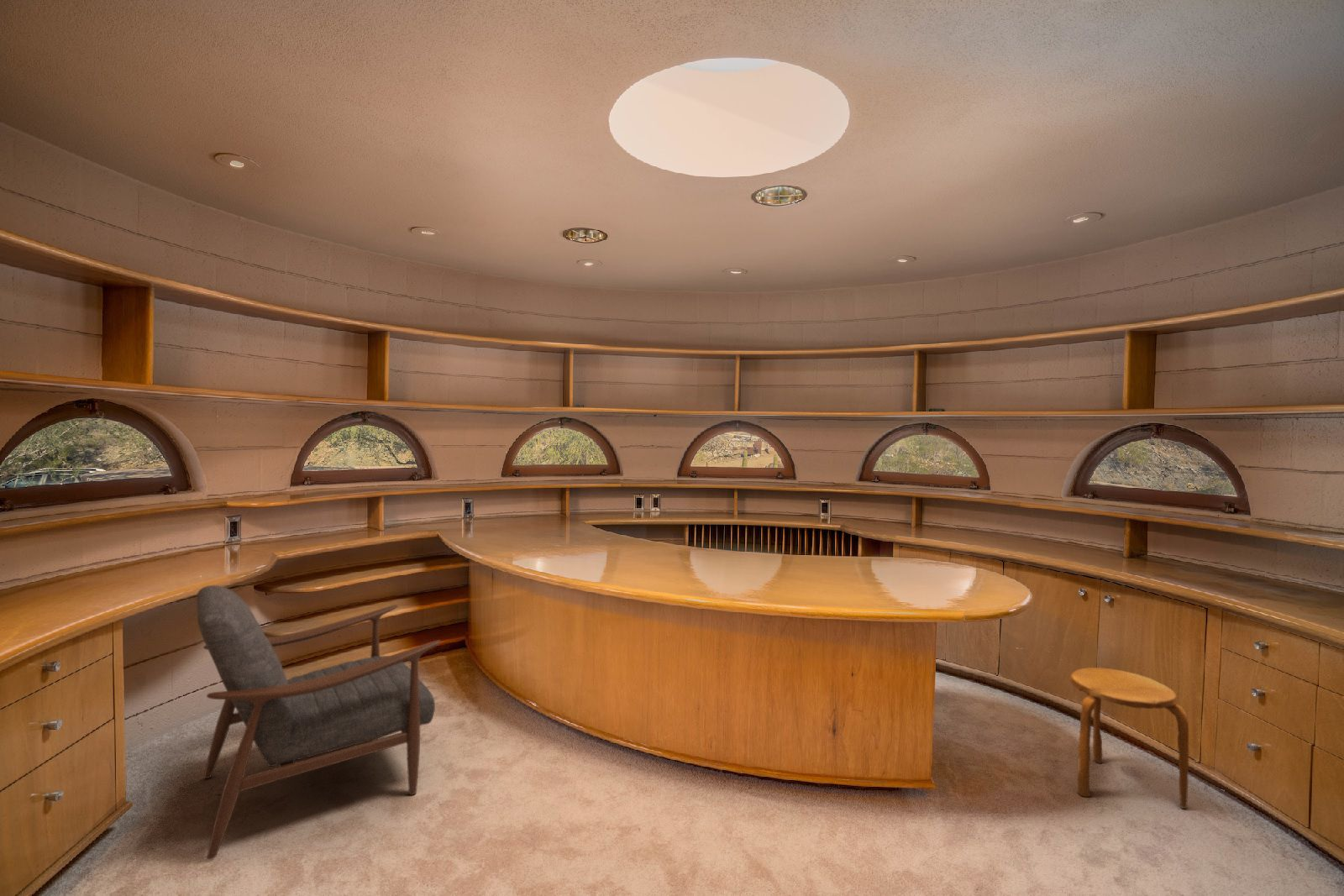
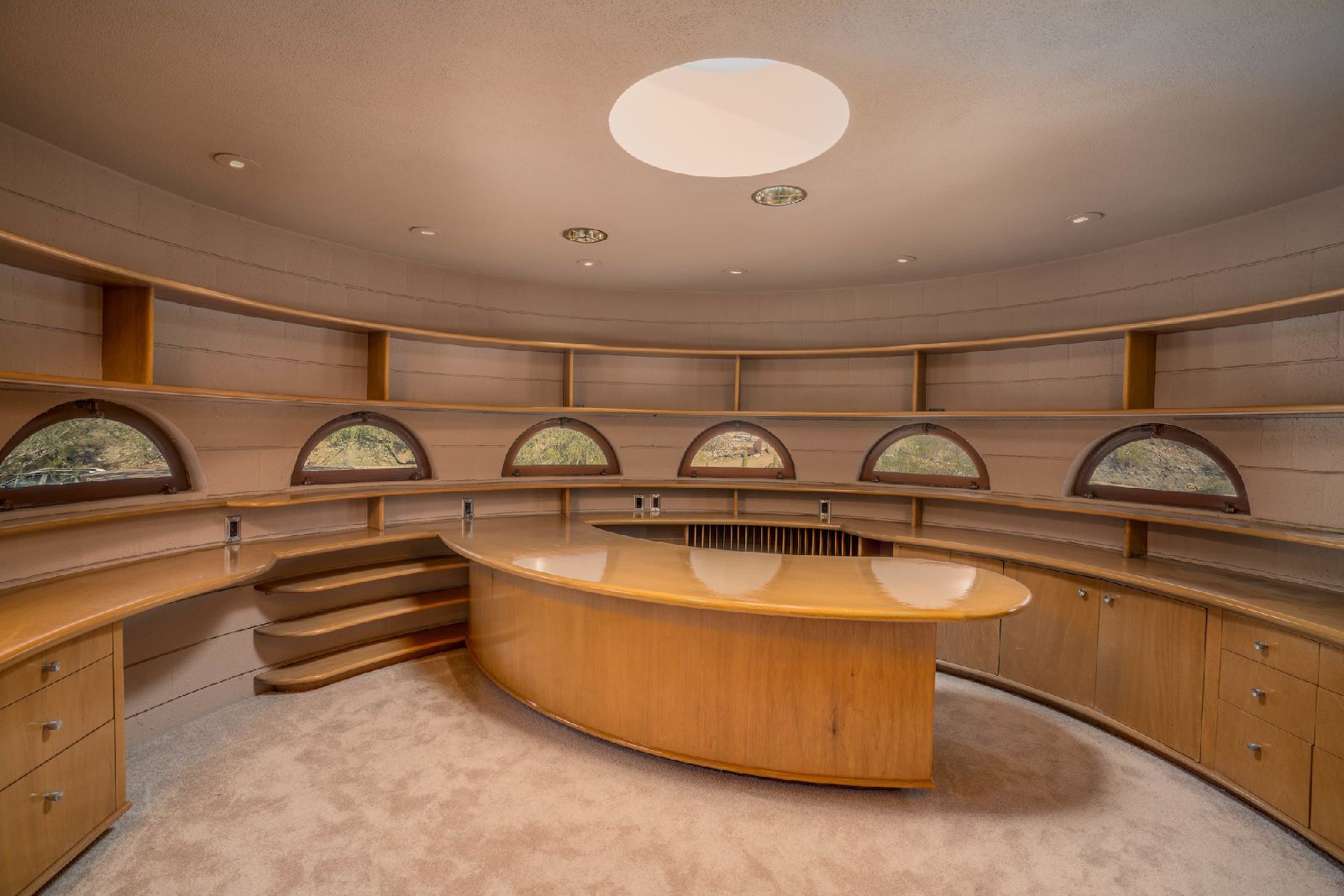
- stool [1068,667,1189,810]
- chair [196,584,442,860]
